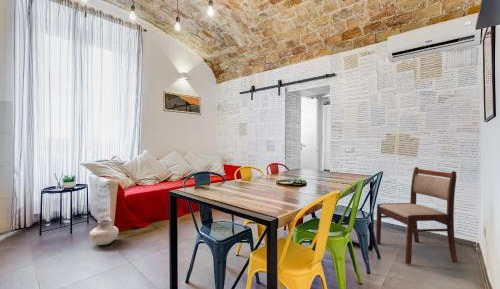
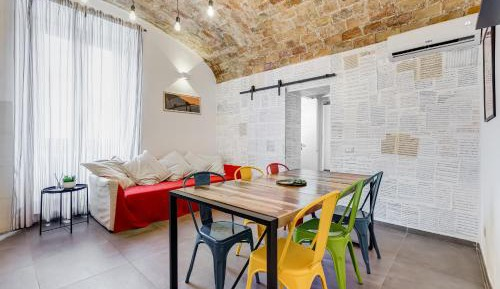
- dining chair [375,166,458,265]
- vase [89,218,120,246]
